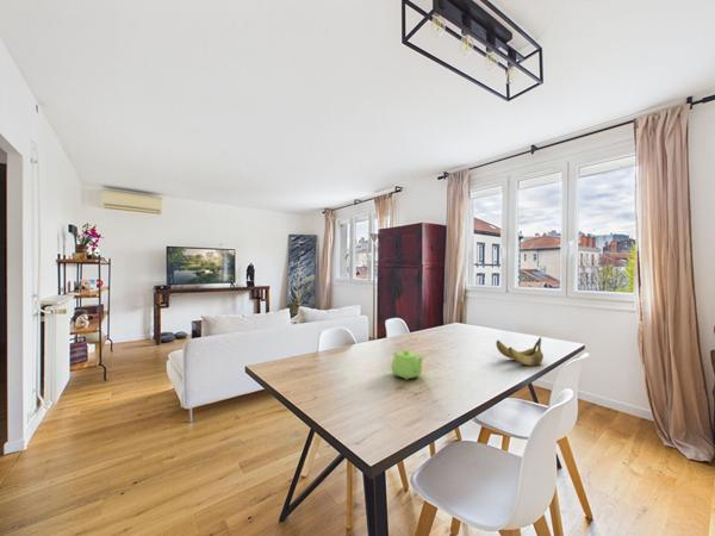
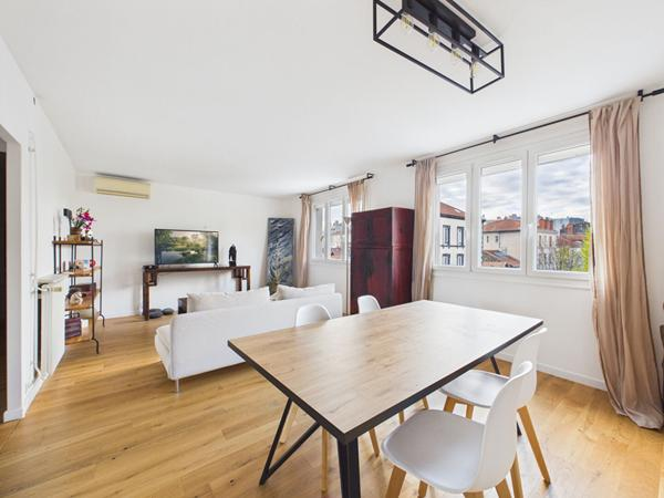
- teapot [390,349,424,381]
- banana [496,336,545,367]
